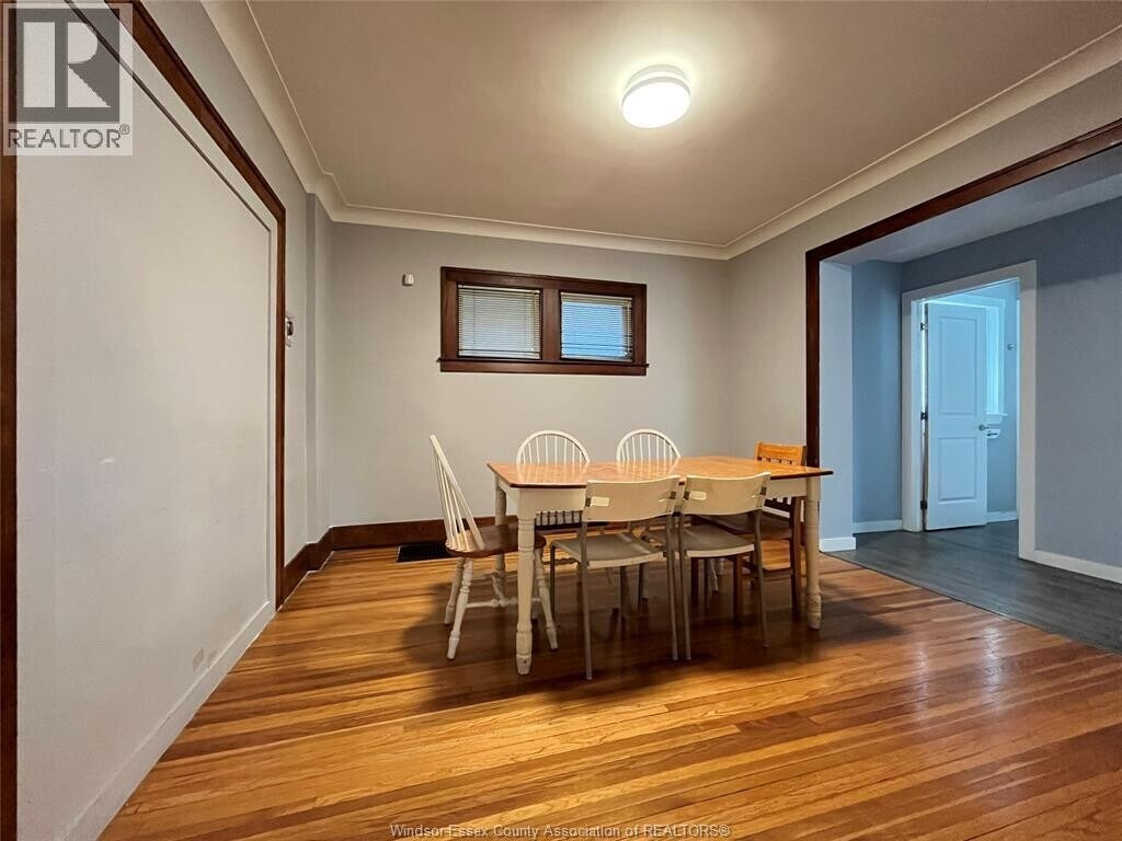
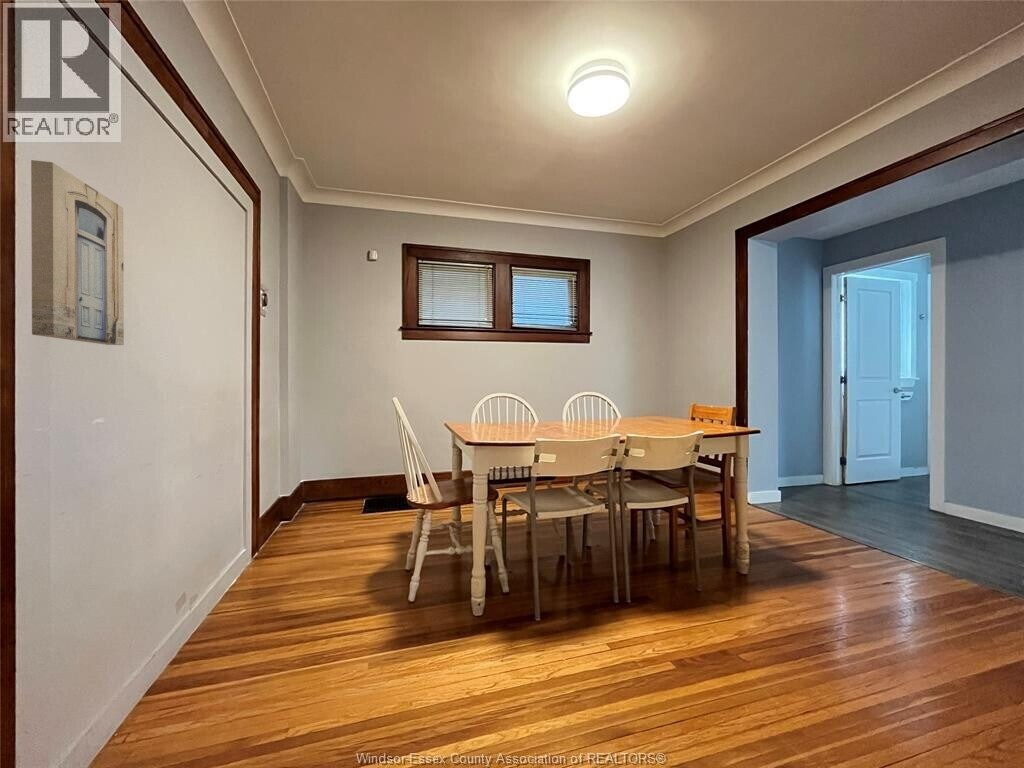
+ wall art [30,159,125,346]
